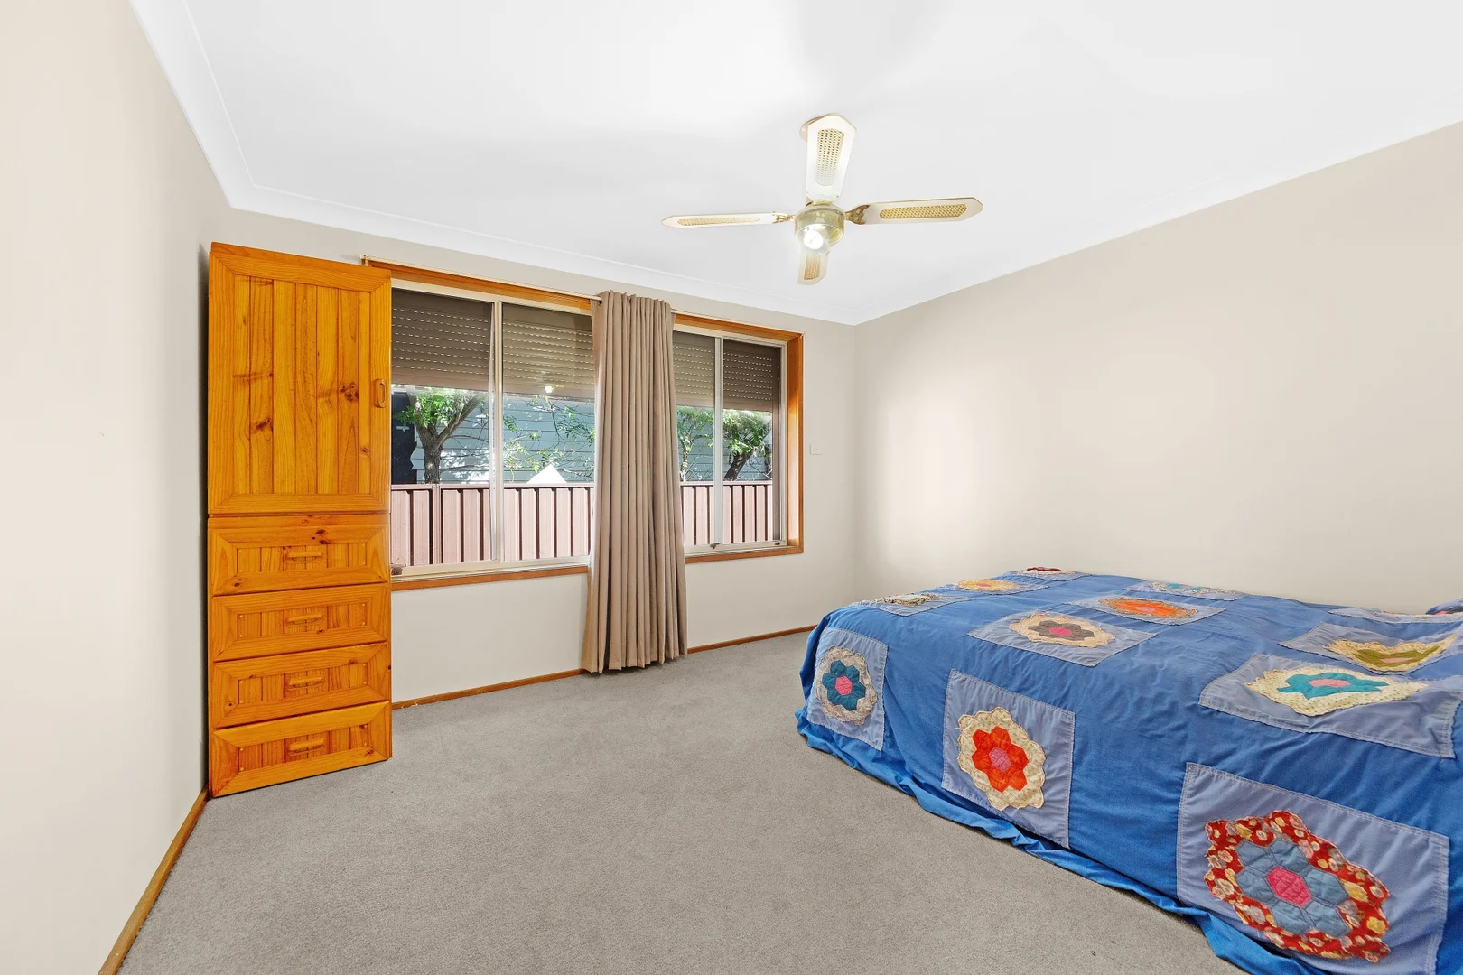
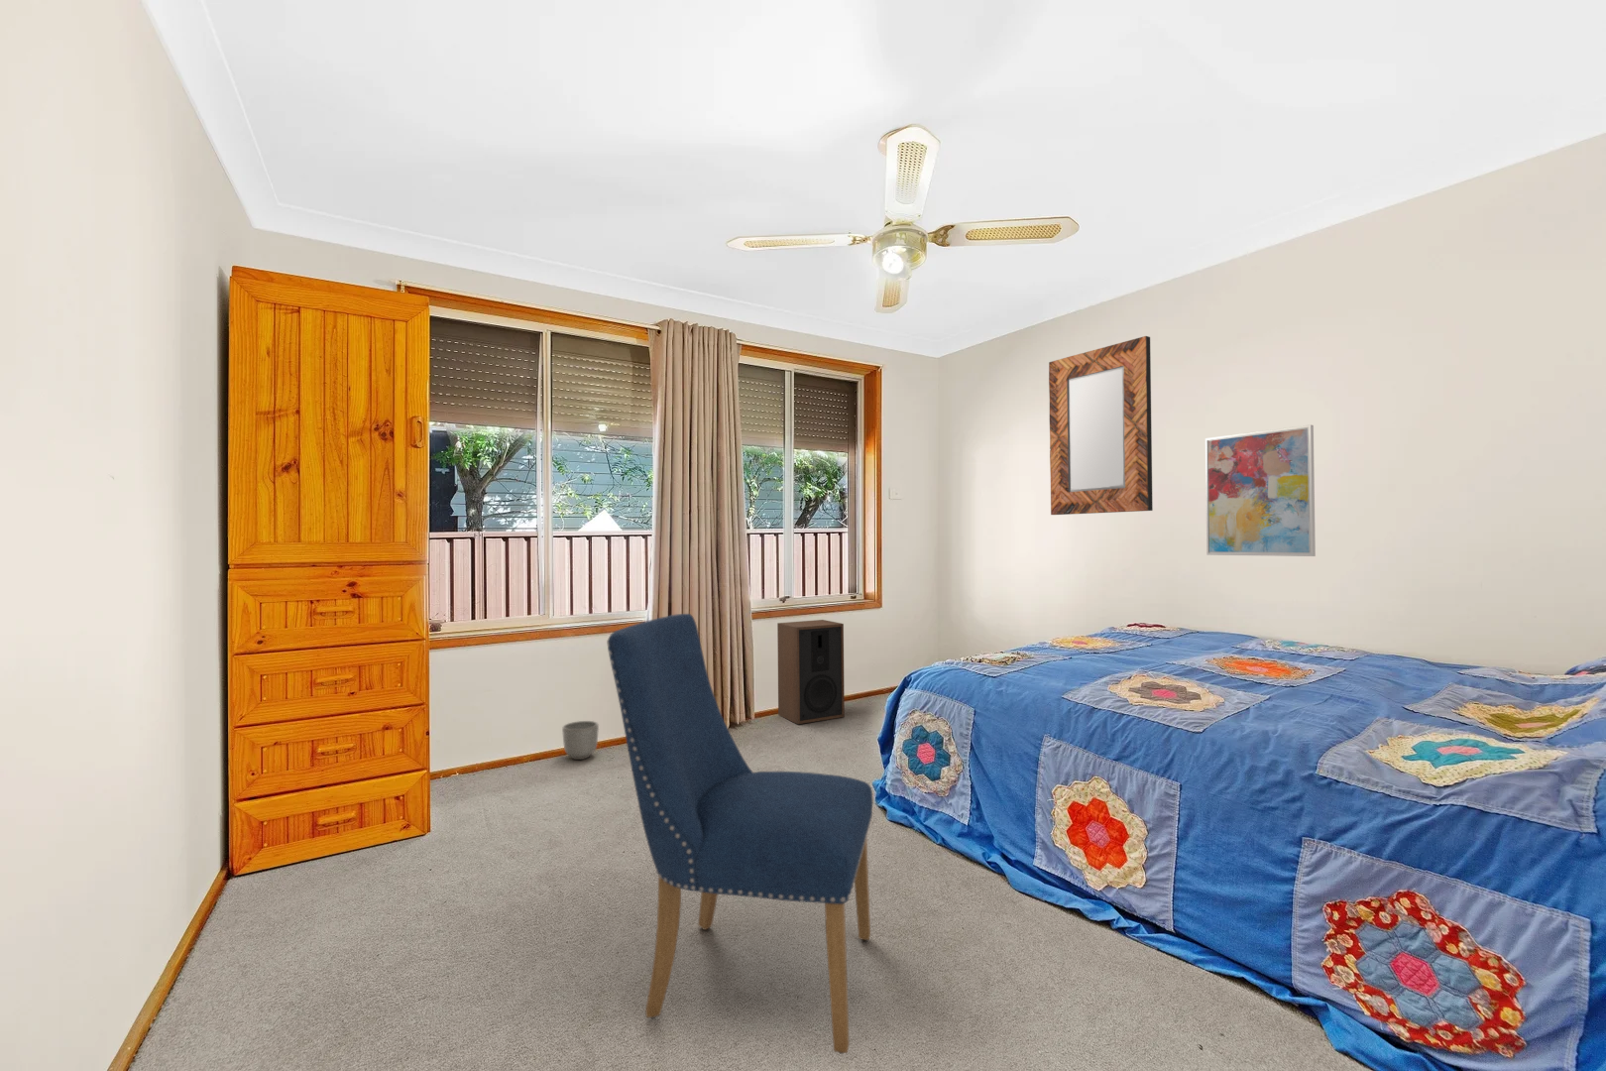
+ home mirror [1048,335,1154,515]
+ speaker [777,619,846,724]
+ wall art [1204,423,1317,557]
+ chair [606,613,874,1055]
+ planter [562,720,600,760]
